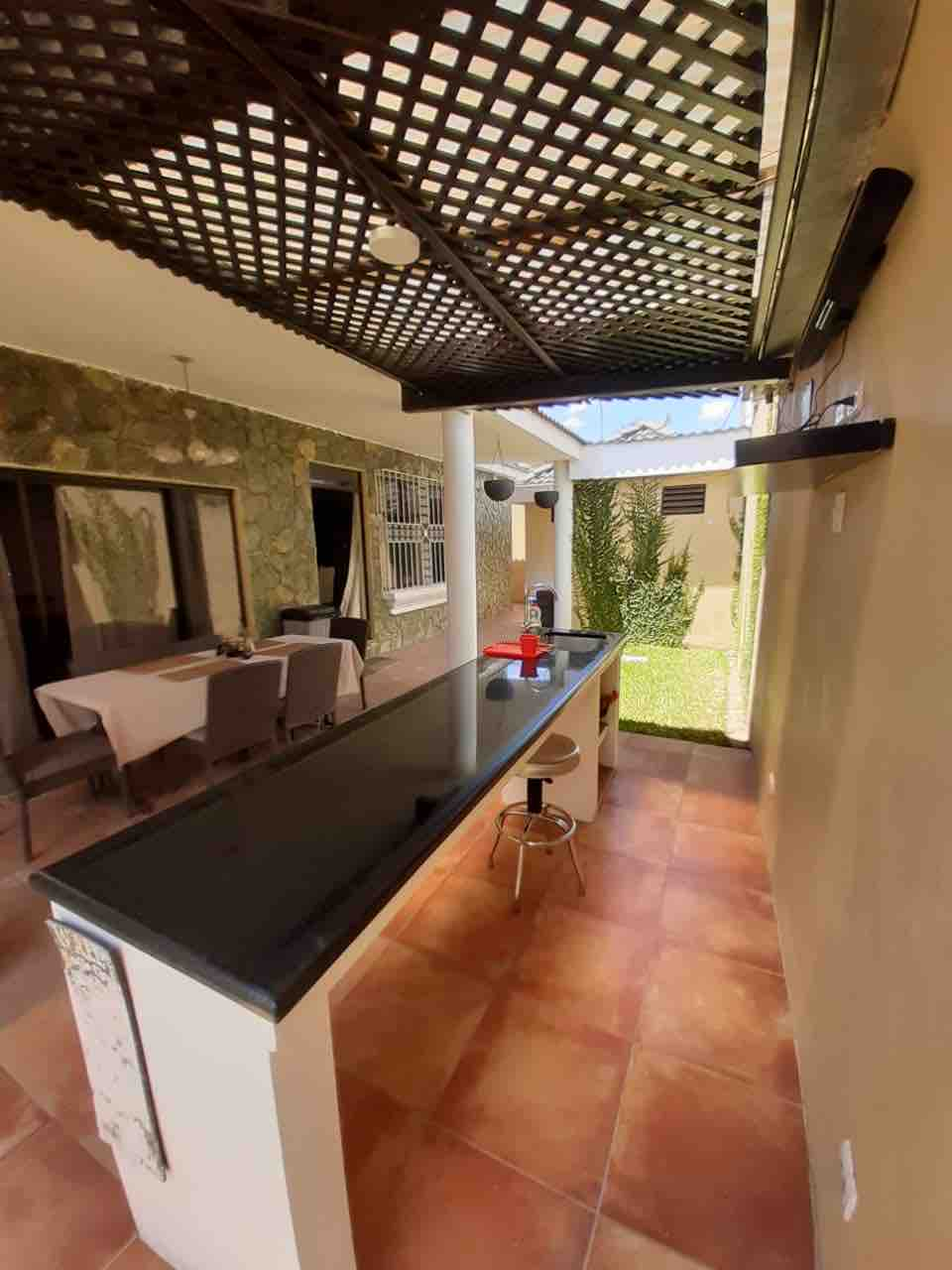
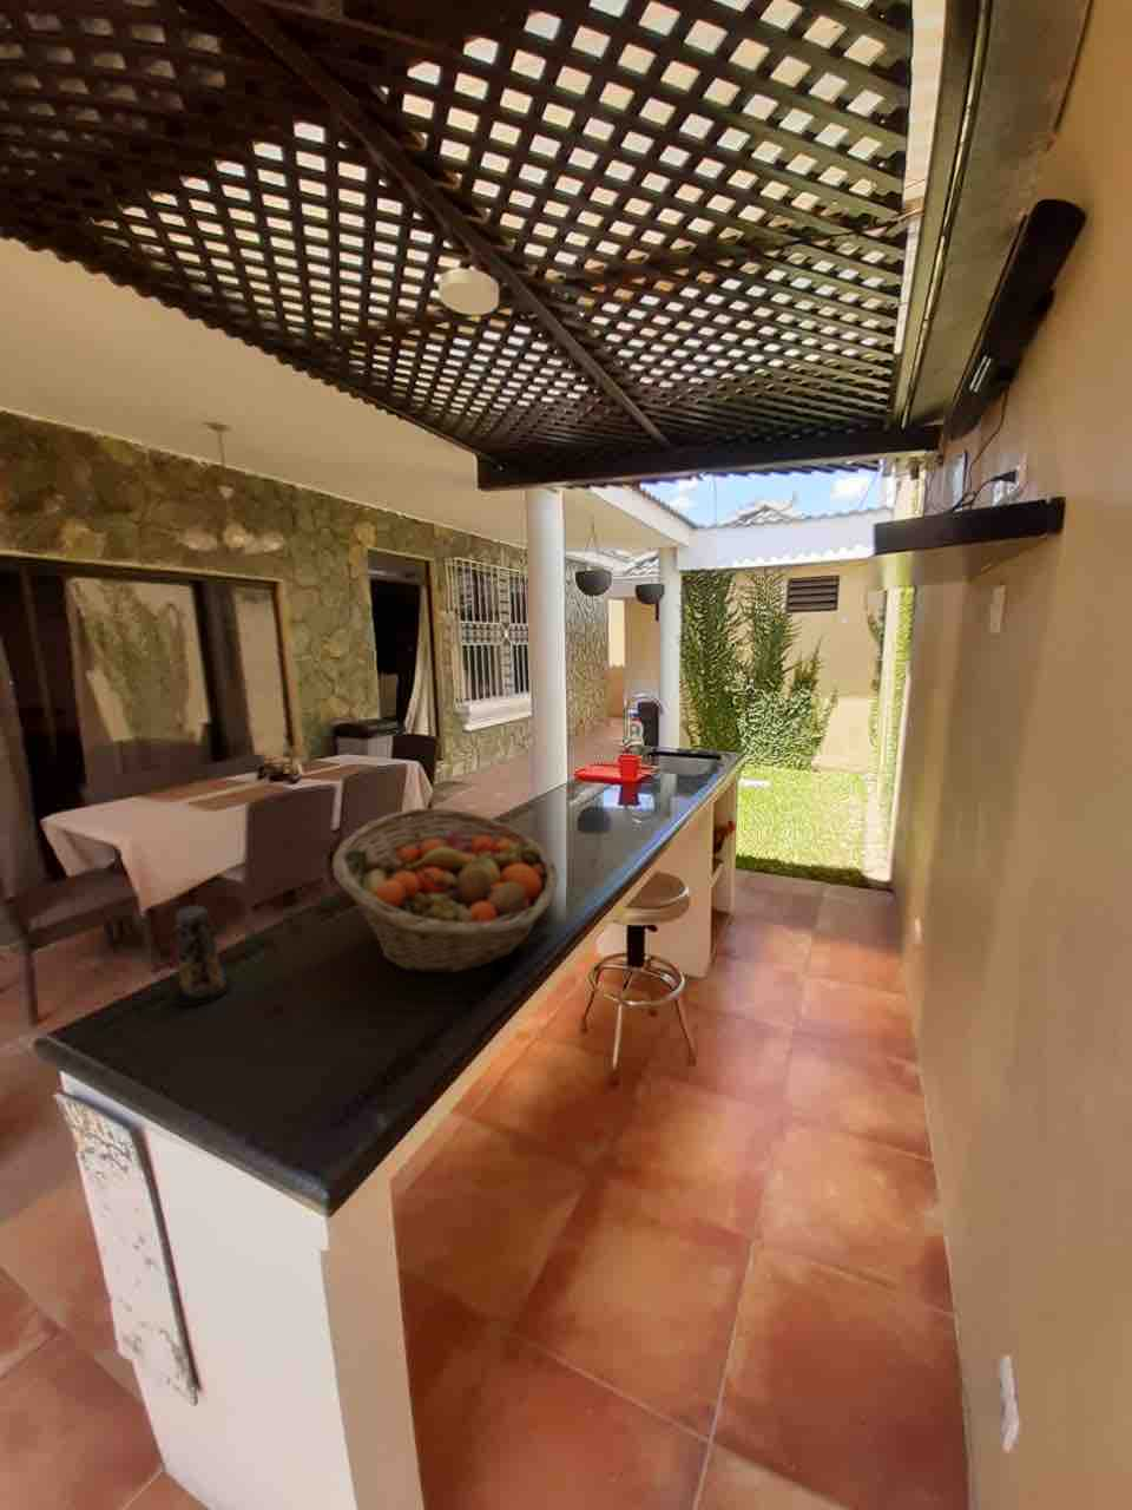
+ fruit basket [332,807,559,975]
+ candle [174,905,231,1007]
